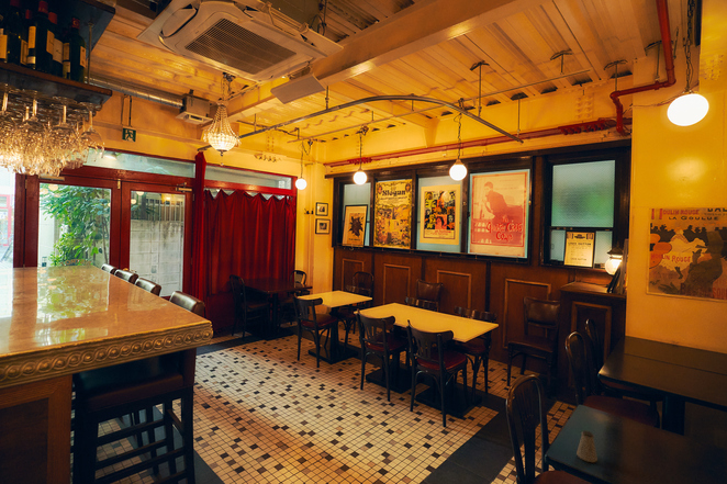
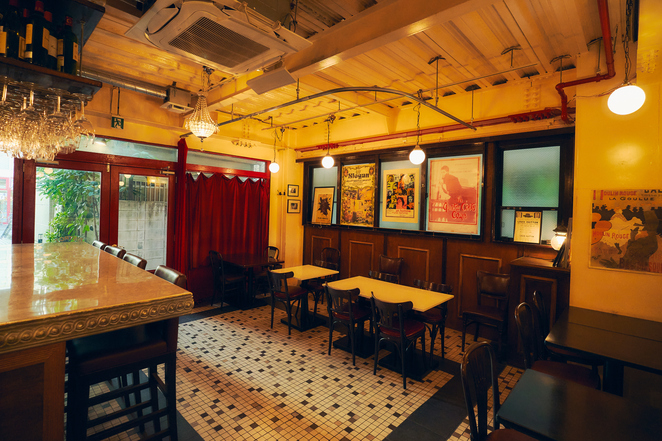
- saltshaker [575,429,599,463]
